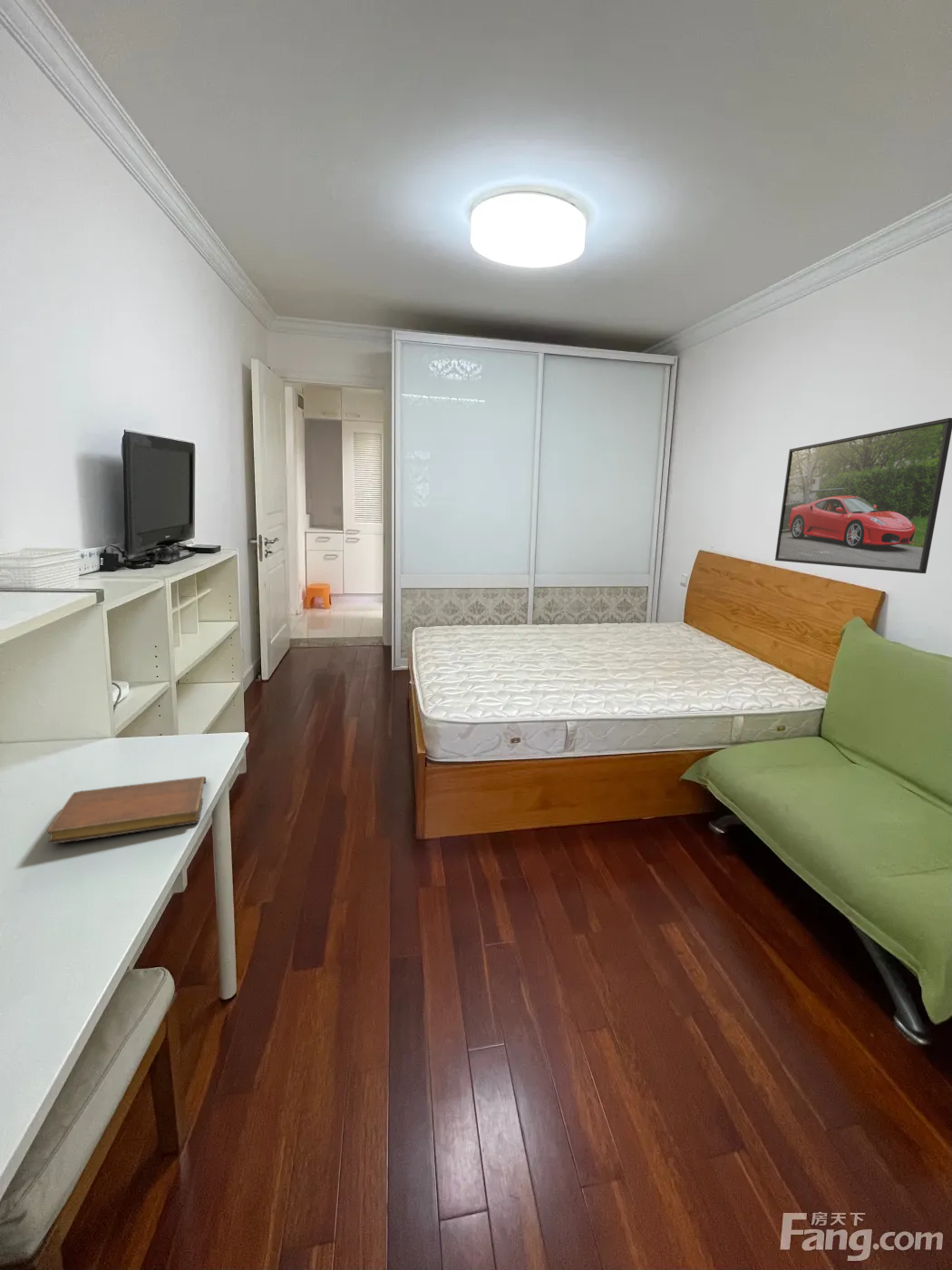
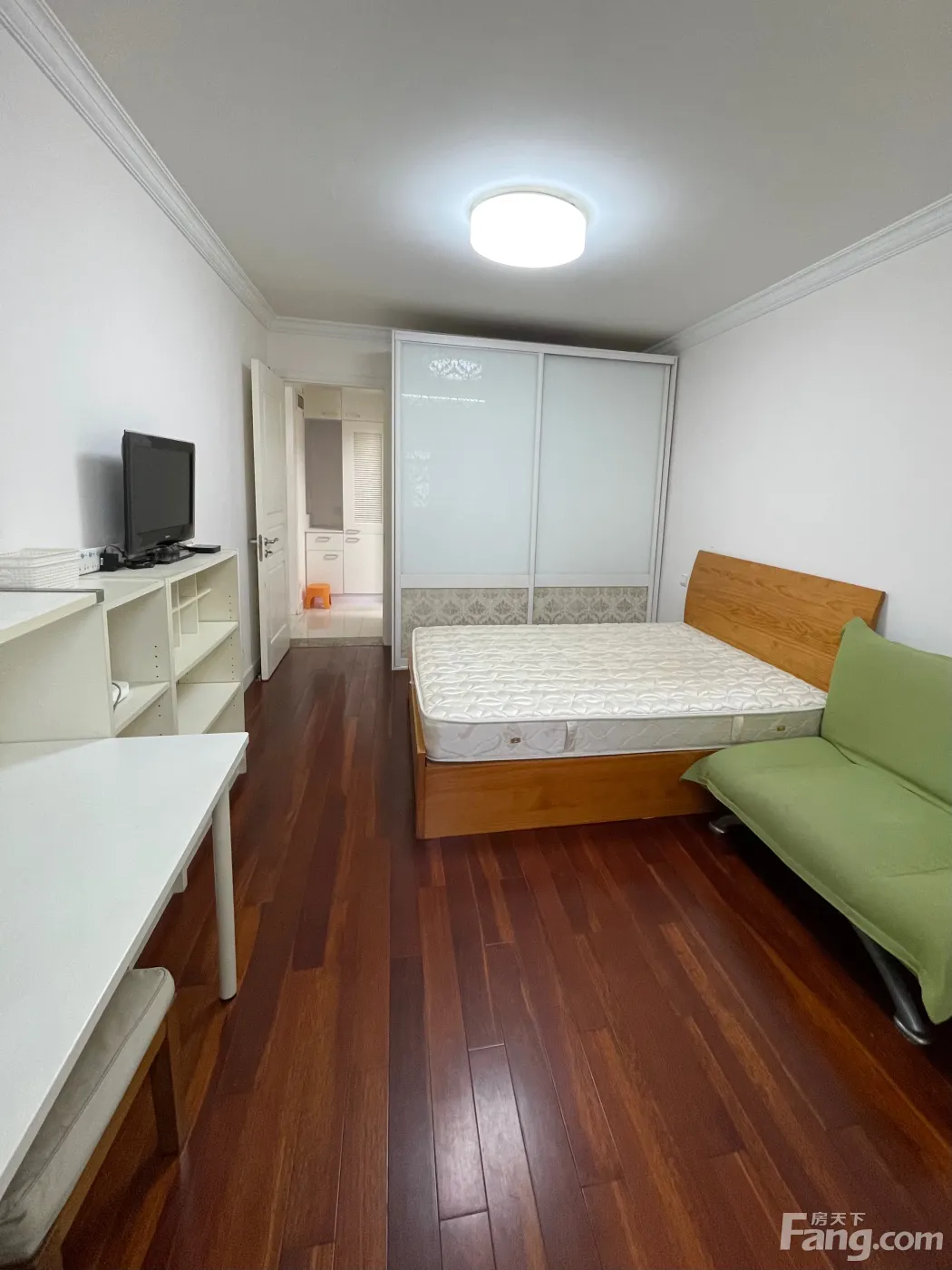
- notebook [46,776,207,845]
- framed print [774,417,952,574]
